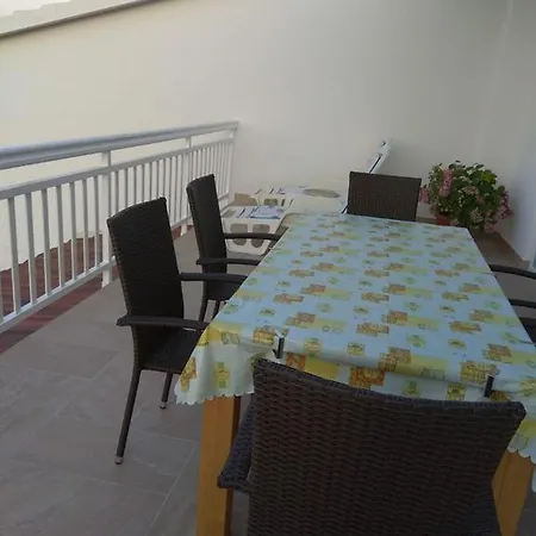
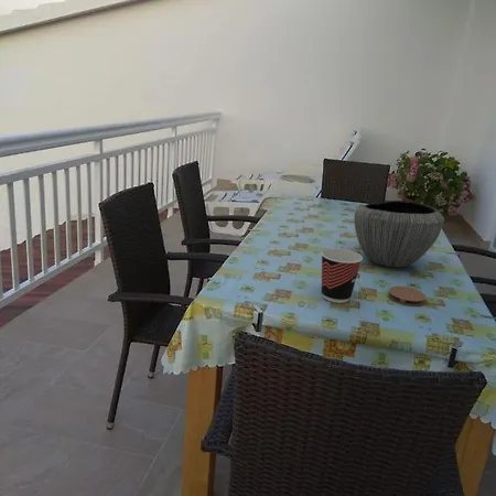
+ bowl [353,200,445,269]
+ cup [321,247,364,304]
+ coaster [387,285,428,306]
